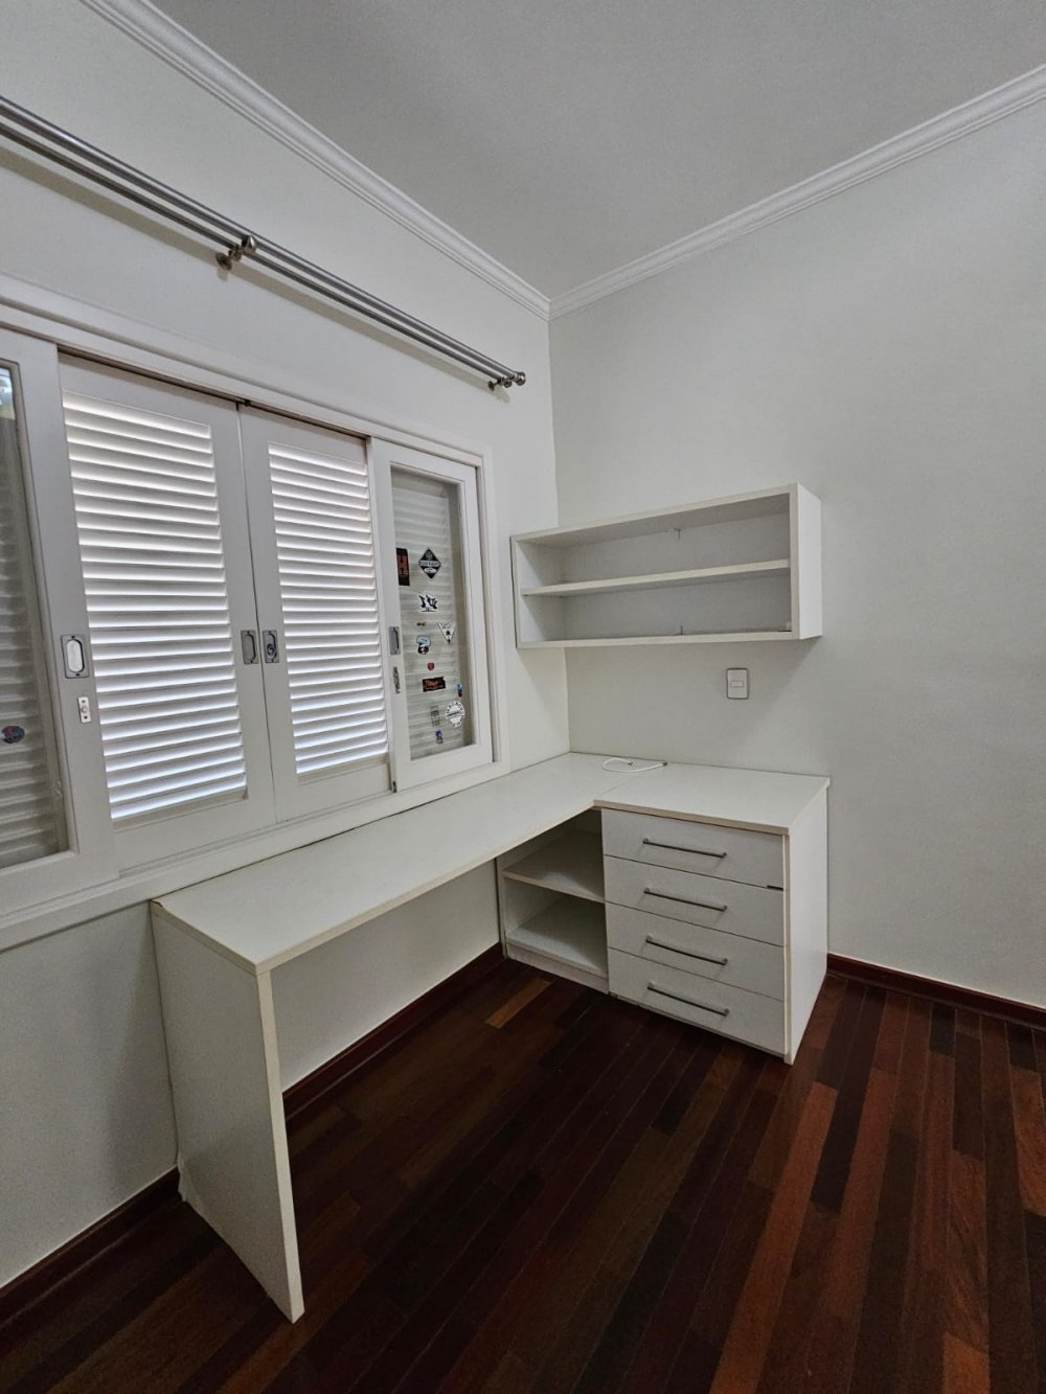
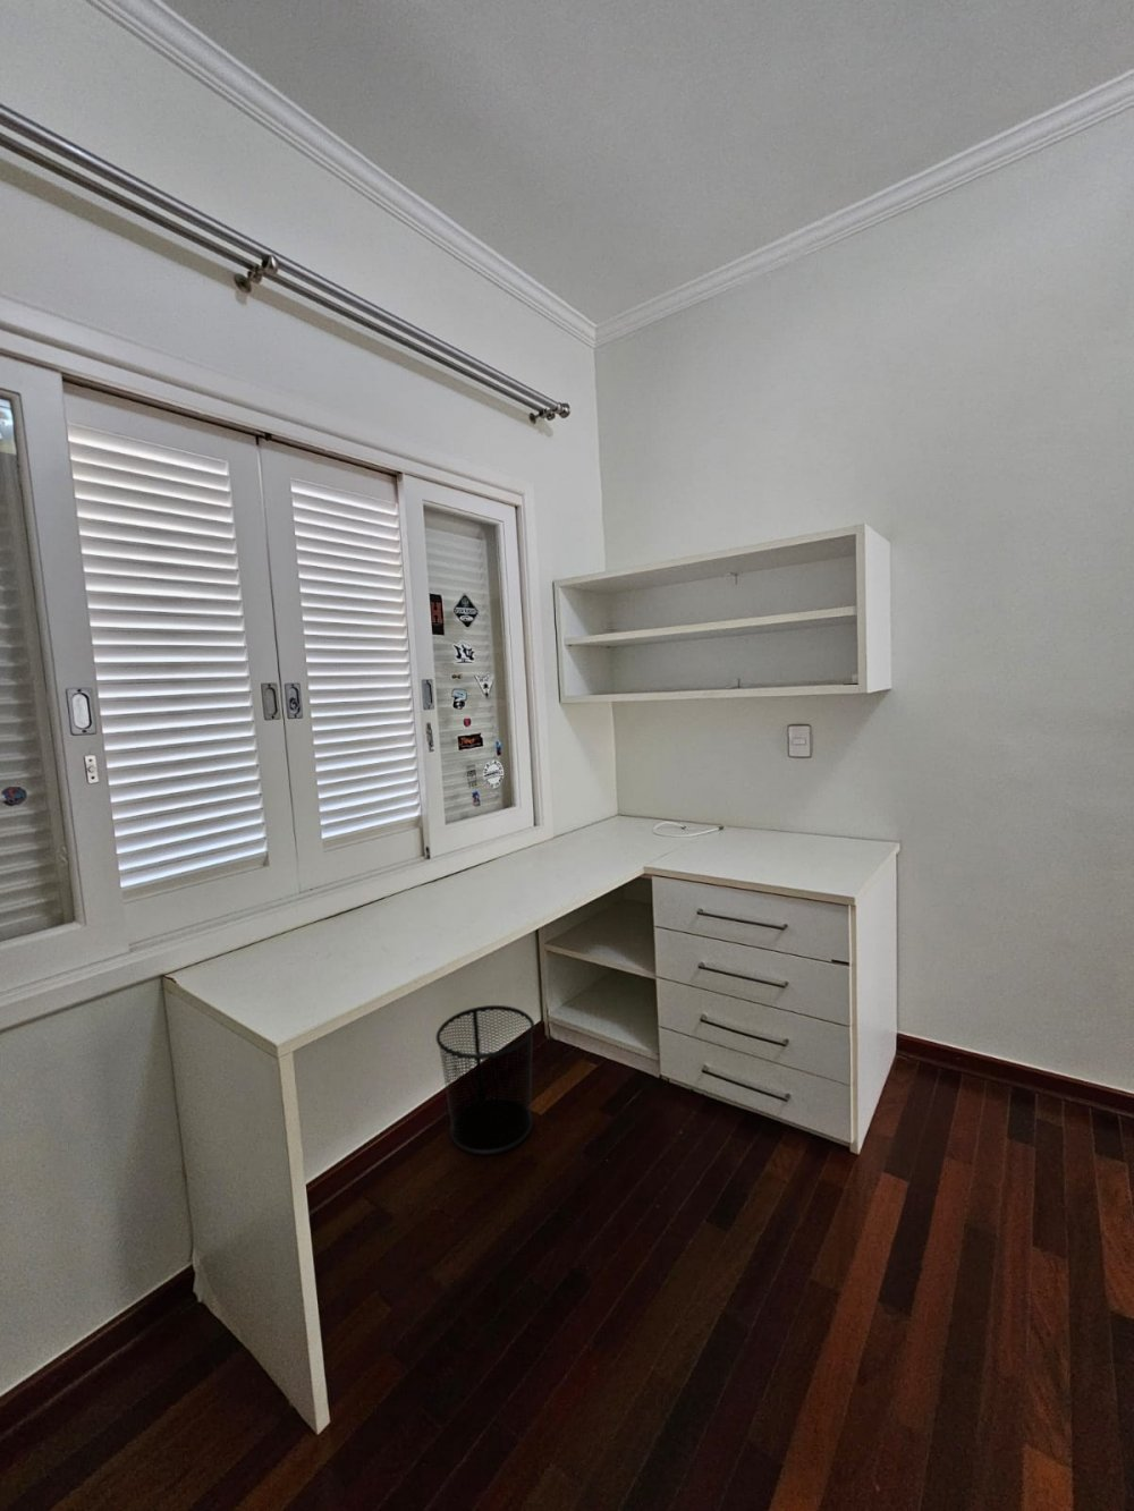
+ waste bin [435,1004,536,1156]
